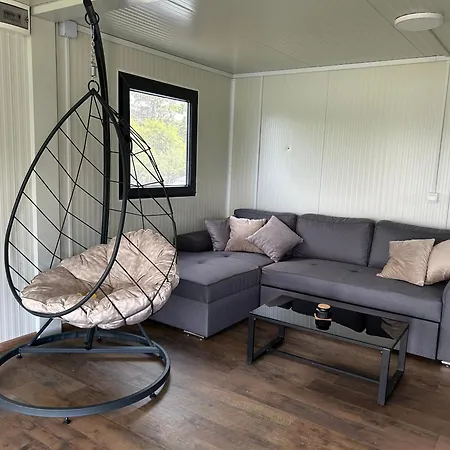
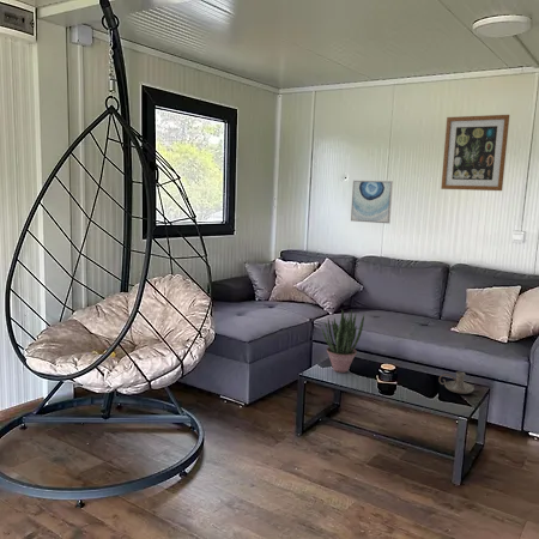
+ candle holder [438,370,476,395]
+ wall art [350,180,394,225]
+ wall art [440,114,510,192]
+ potted plant [320,309,365,374]
